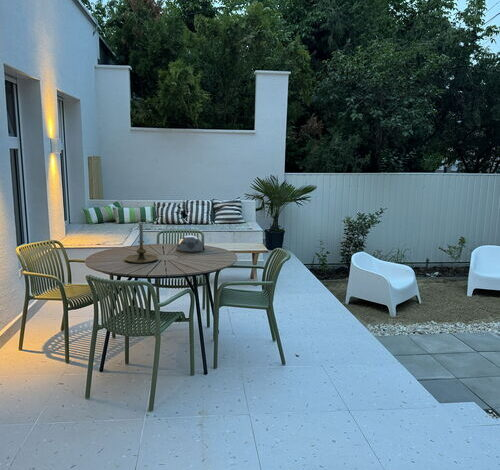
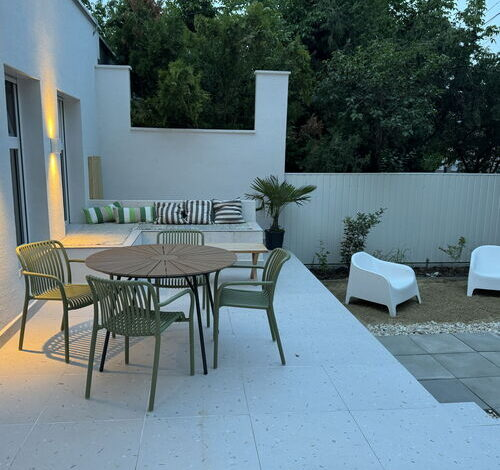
- candle holder [124,224,159,264]
- decorative bowl [175,234,206,253]
